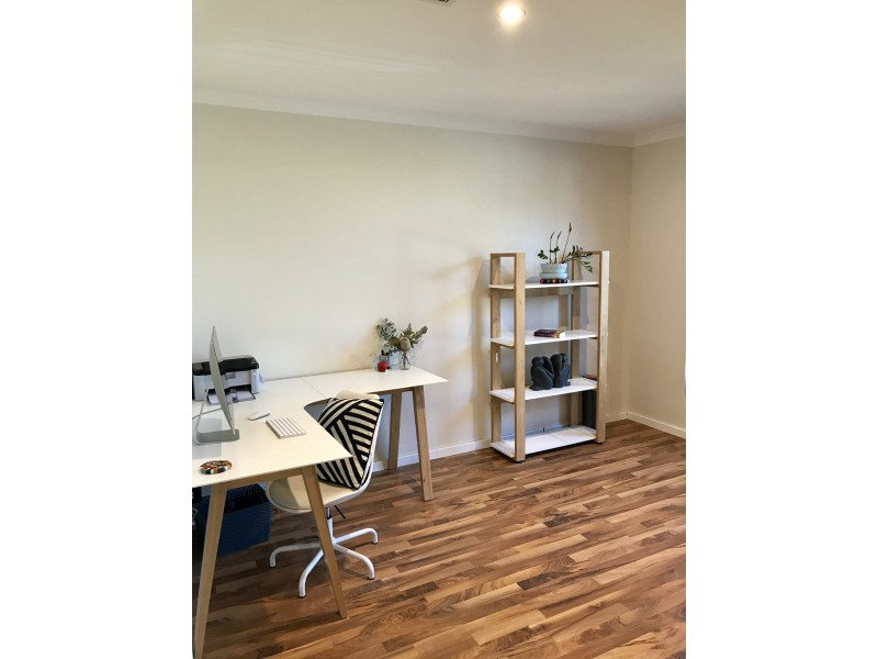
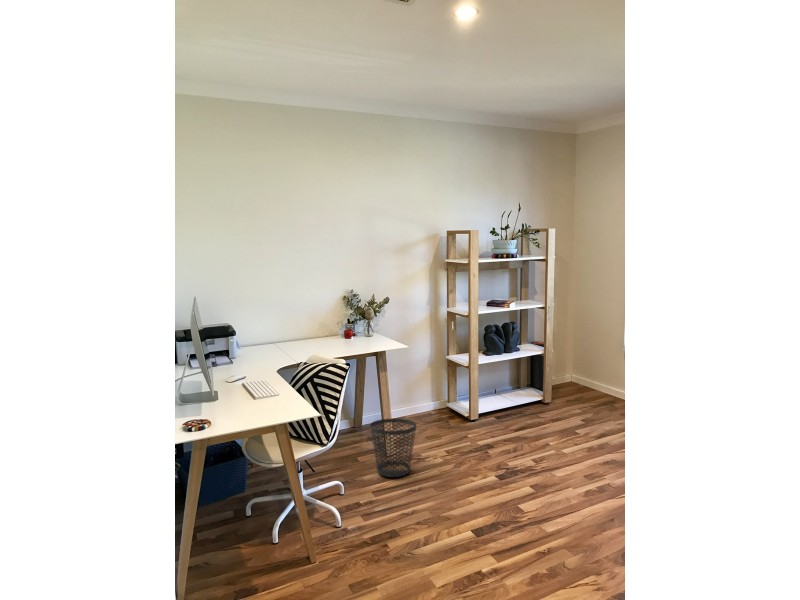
+ wastebasket [369,418,418,478]
